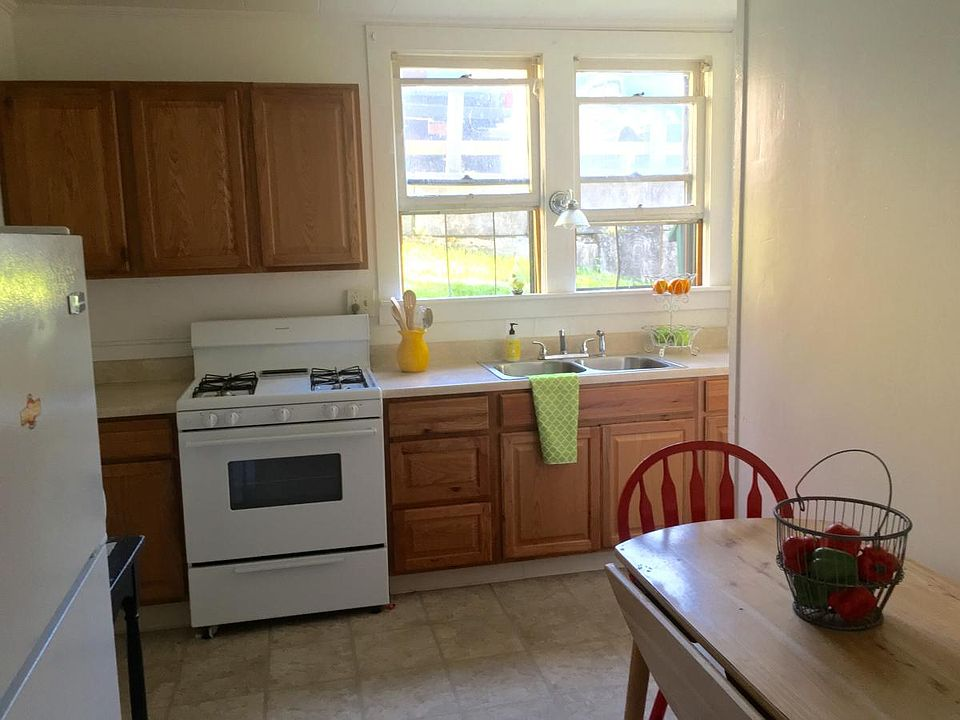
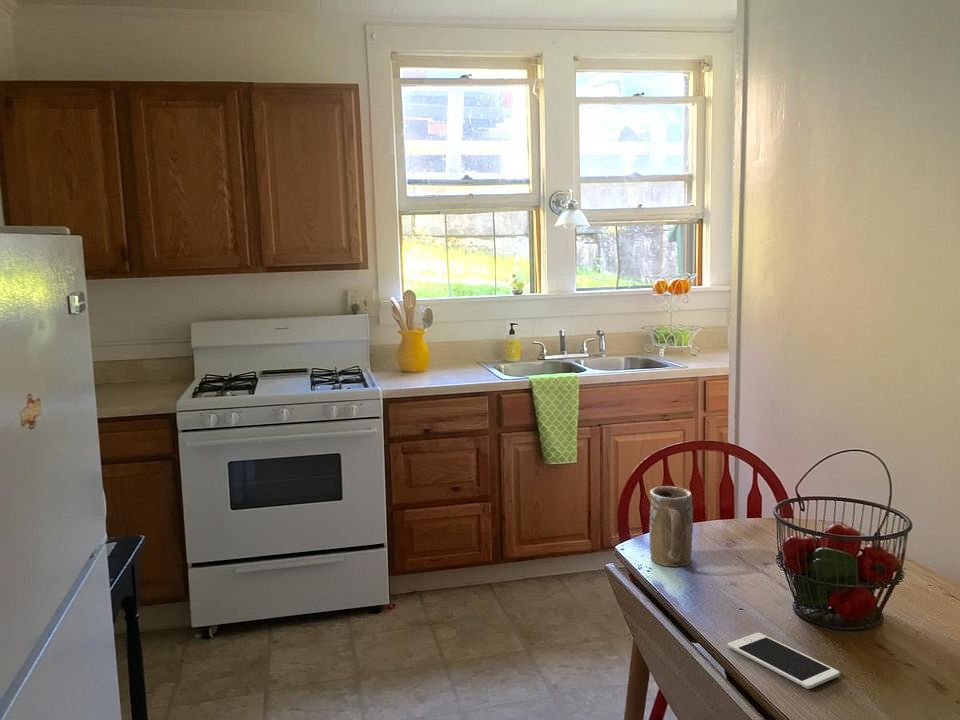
+ cell phone [727,632,841,690]
+ mug [648,485,694,567]
